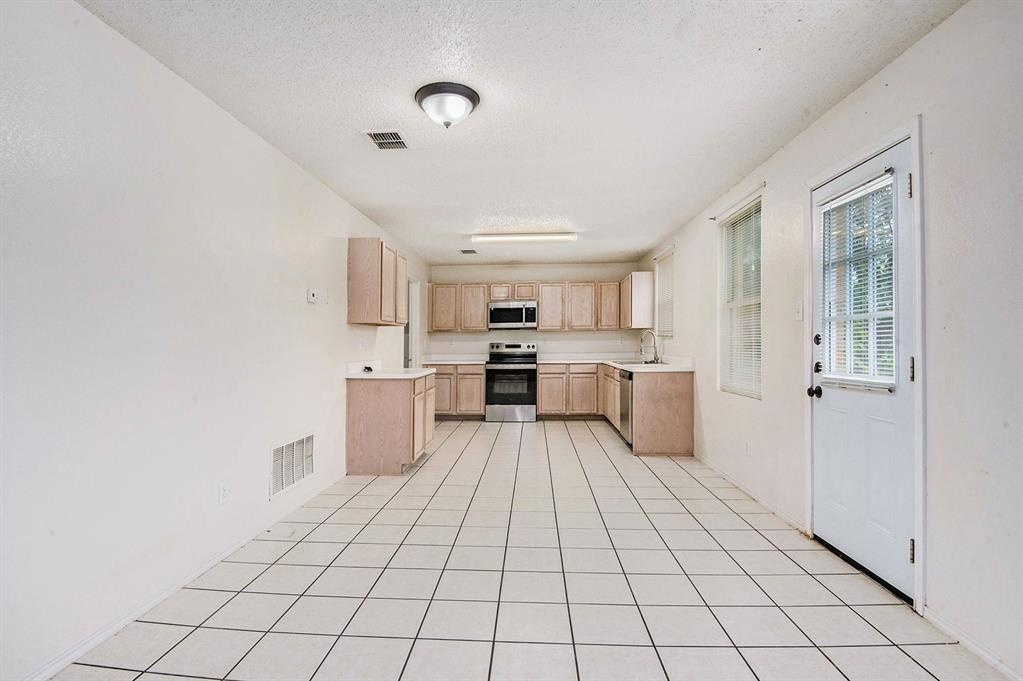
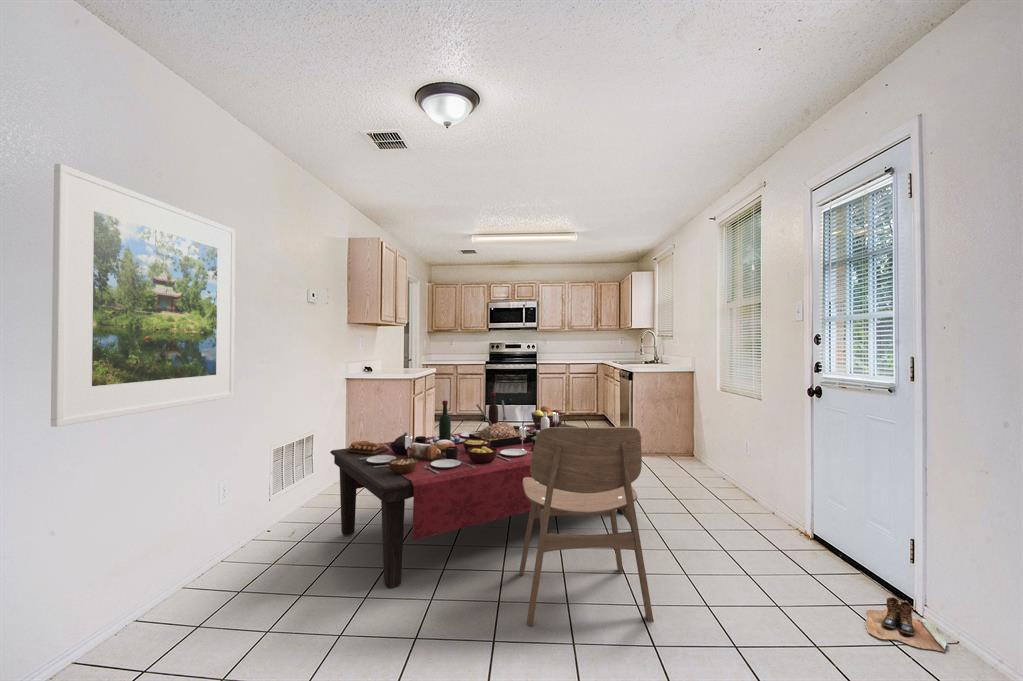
+ chair [519,426,655,627]
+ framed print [50,163,236,428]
+ boots [865,596,947,653]
+ dining table [329,391,623,589]
